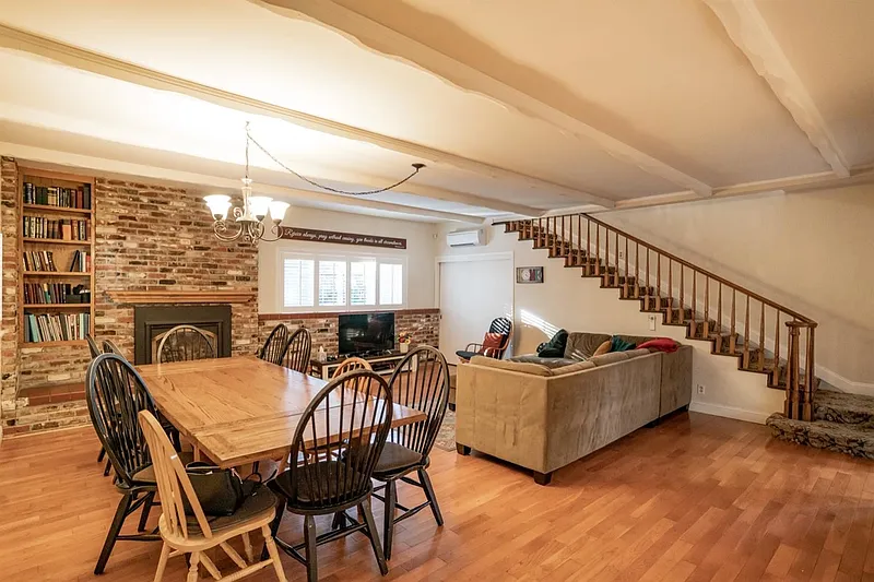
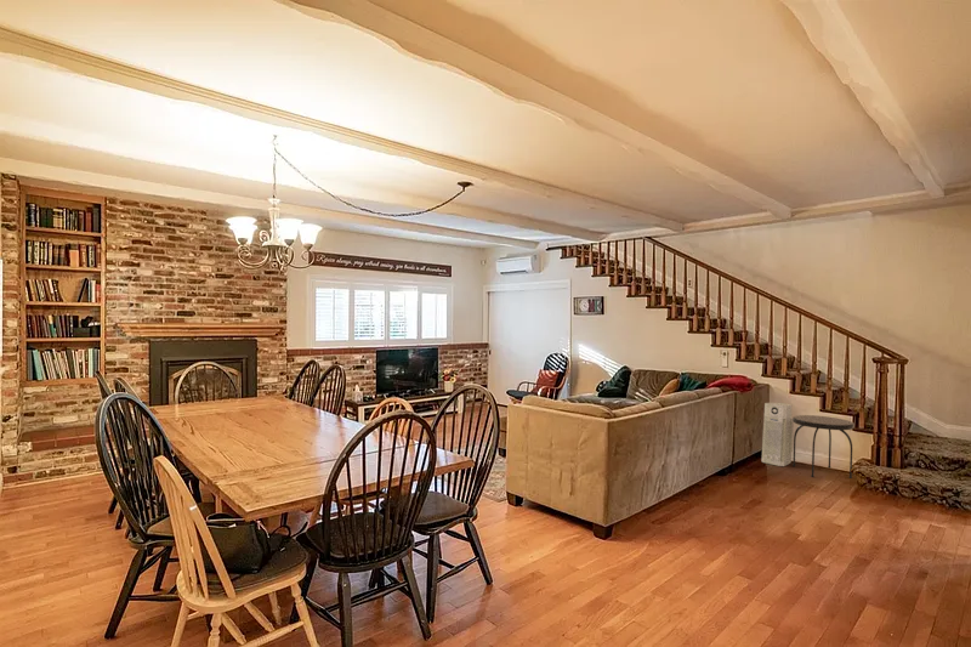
+ air purifier [760,402,795,467]
+ side table [791,414,856,479]
